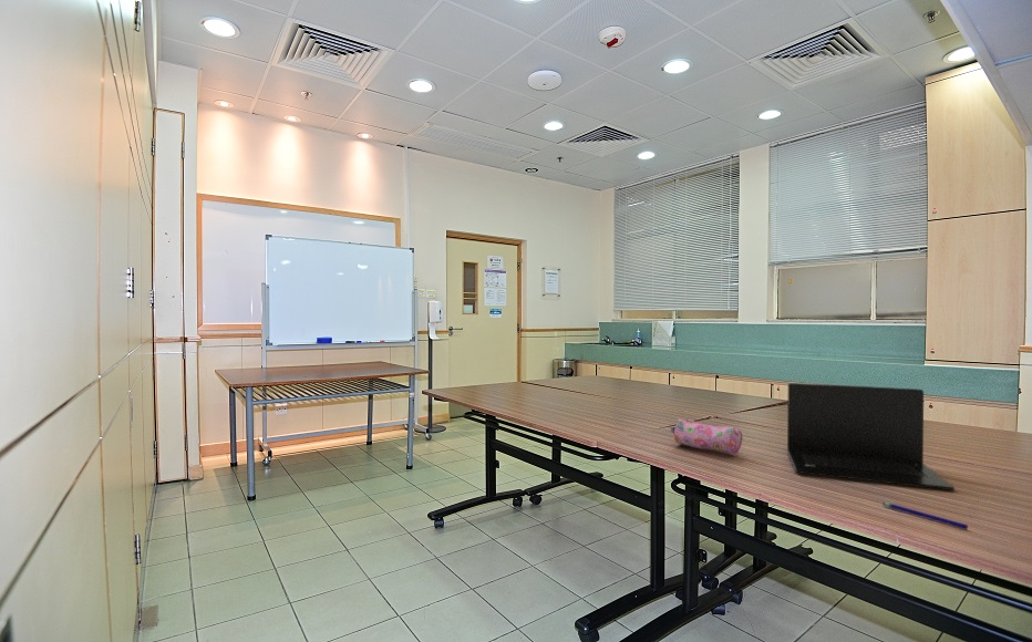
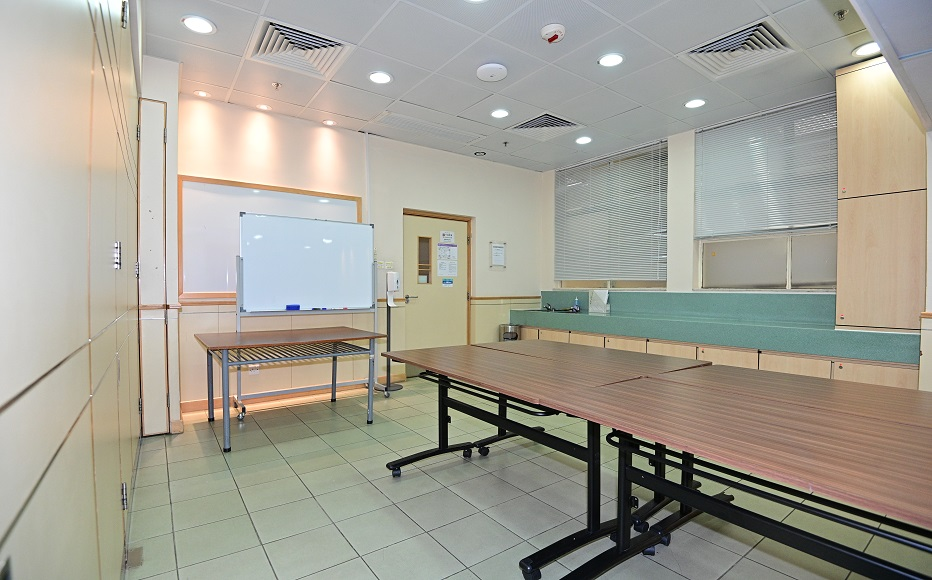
- pen [881,501,969,530]
- pencil case [670,417,743,456]
- laptop [786,382,956,491]
